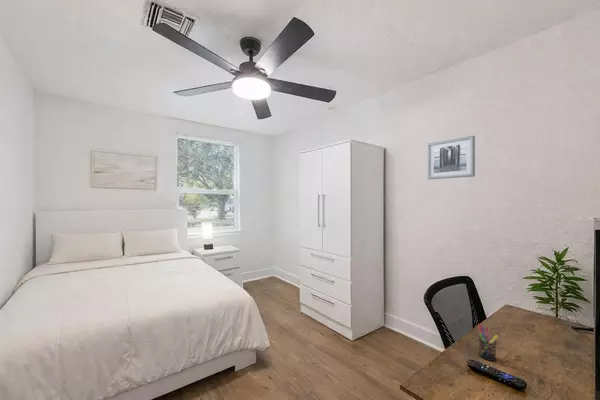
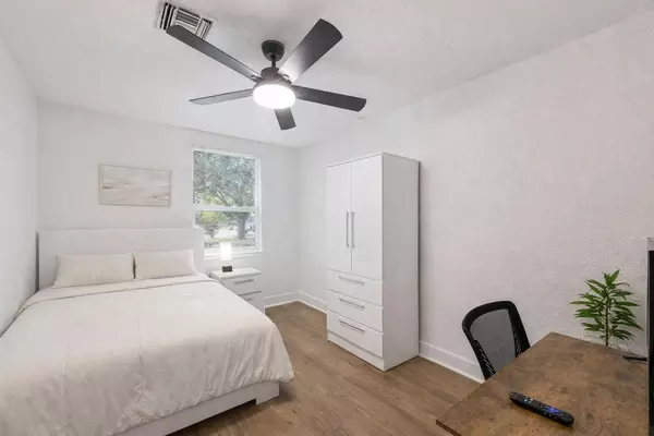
- pen holder [478,323,499,362]
- wall art [426,135,476,180]
